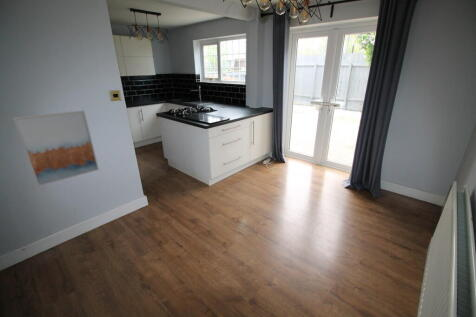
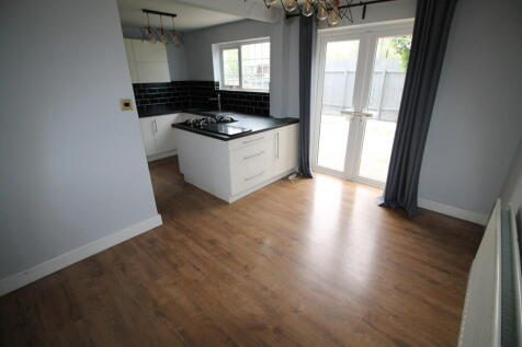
- wall art [12,109,100,187]
